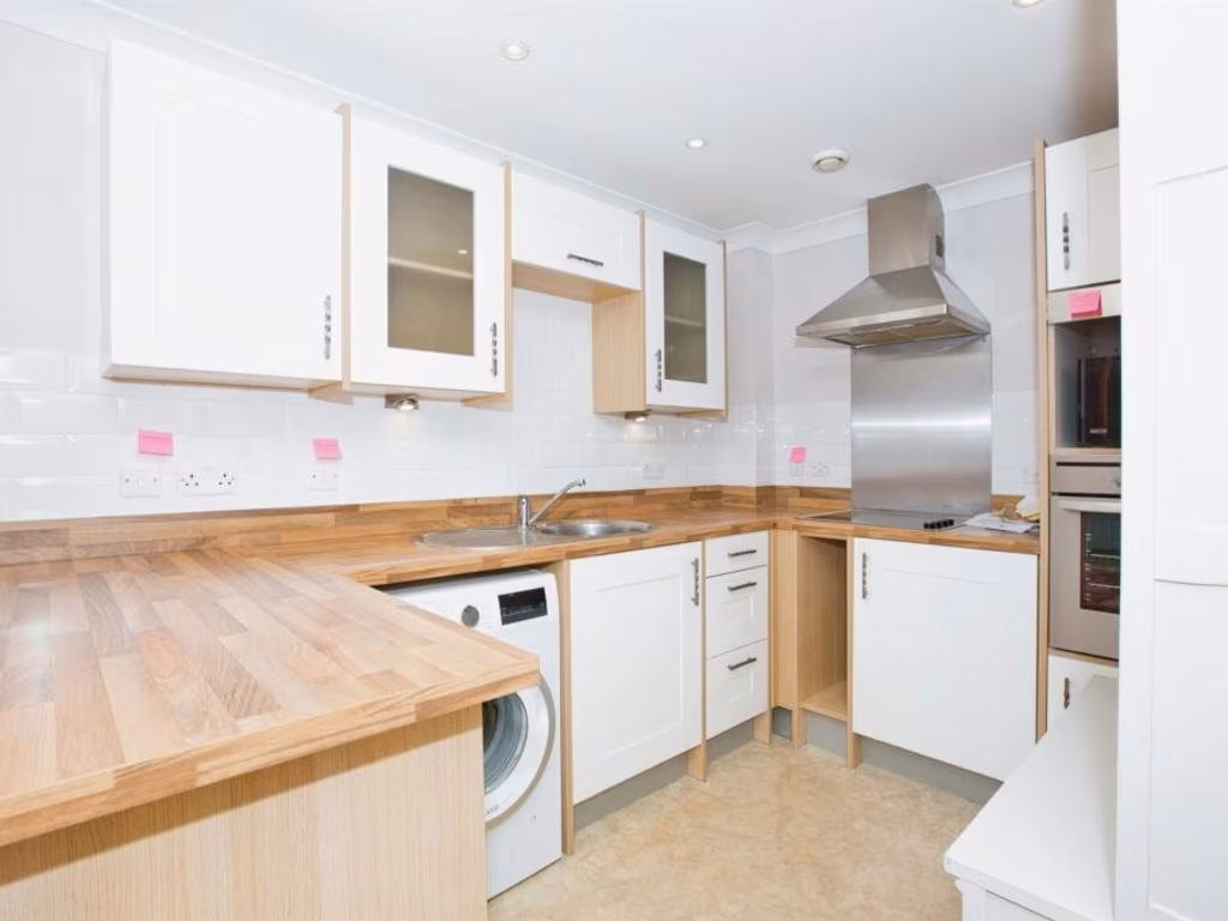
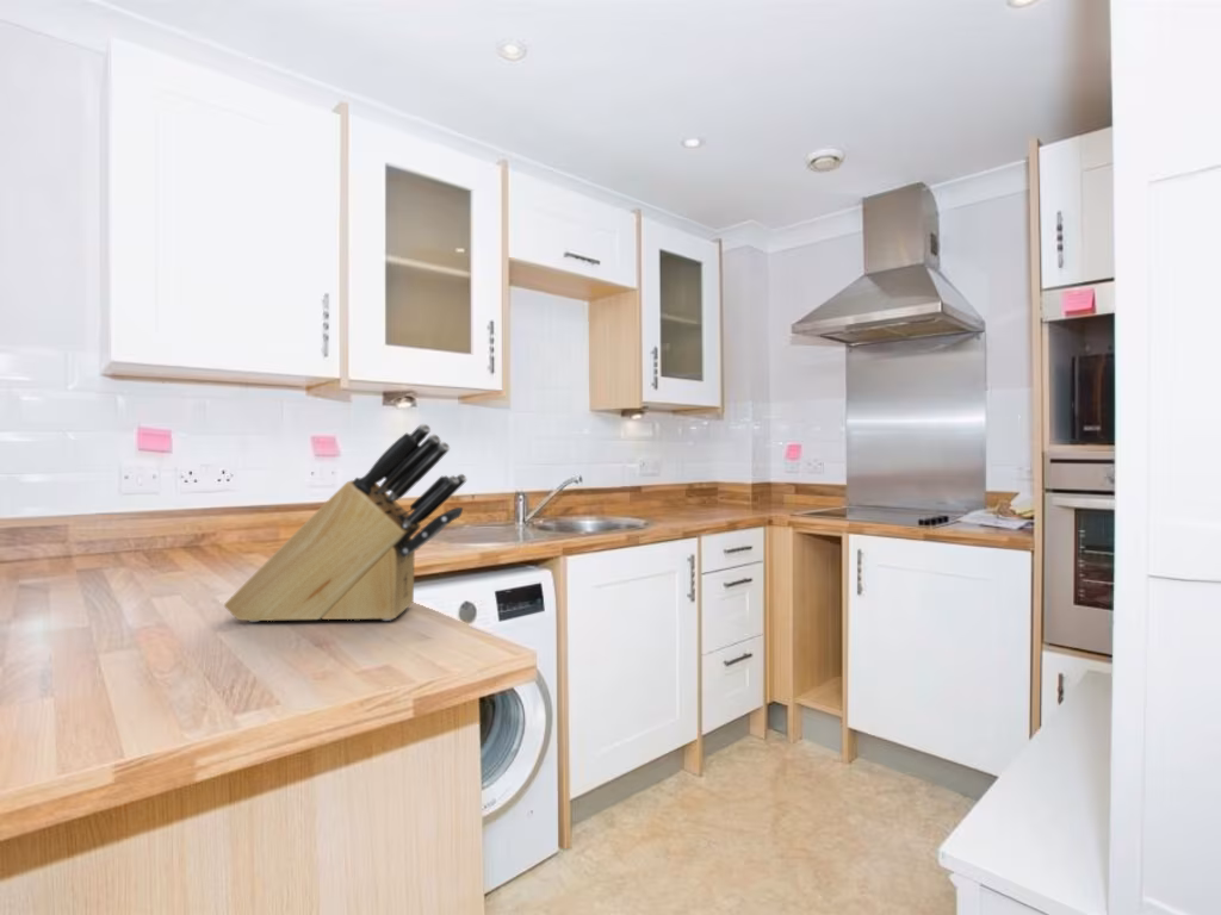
+ knife block [223,423,469,623]
